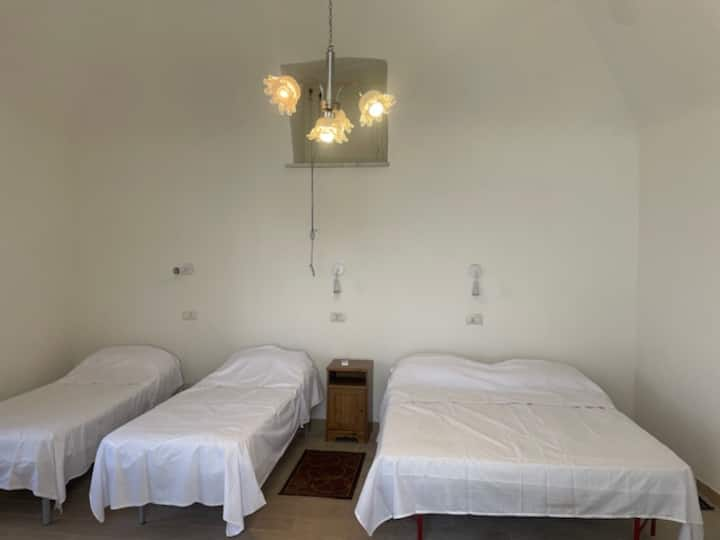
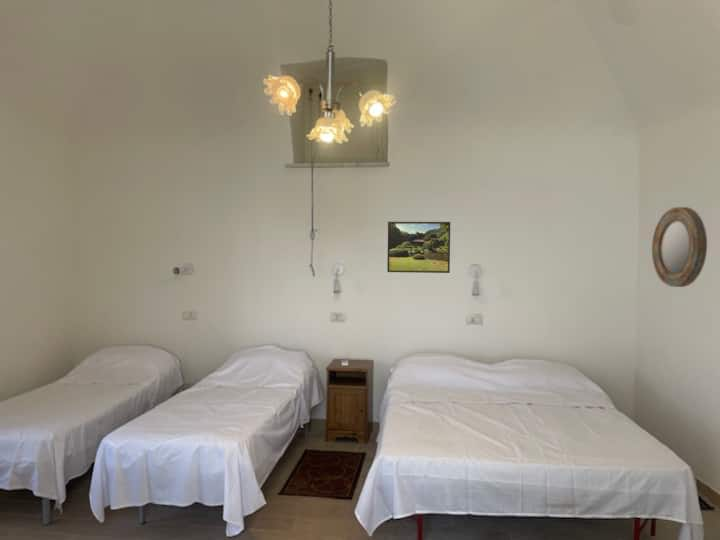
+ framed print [386,221,451,274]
+ home mirror [651,206,708,288]
